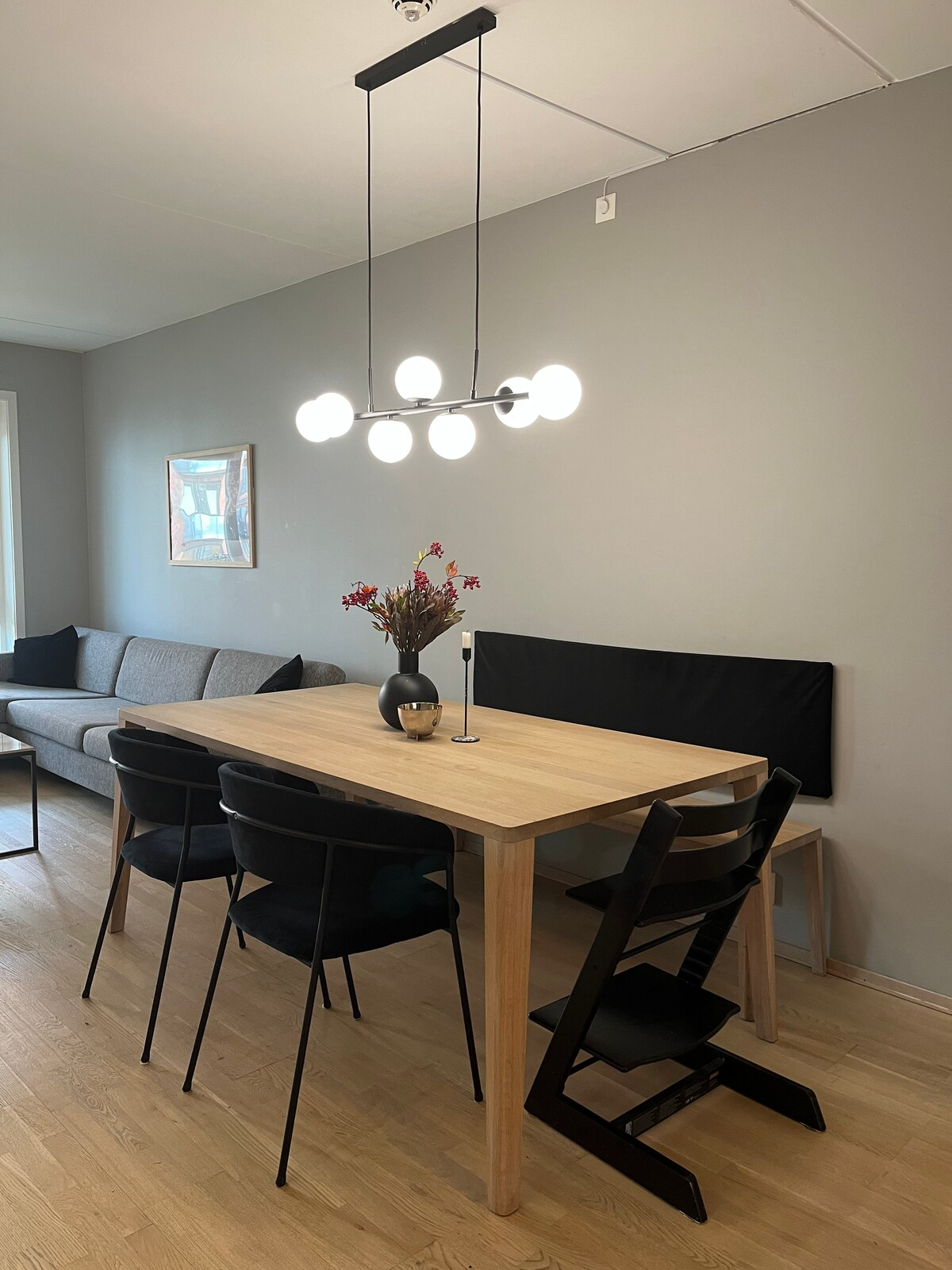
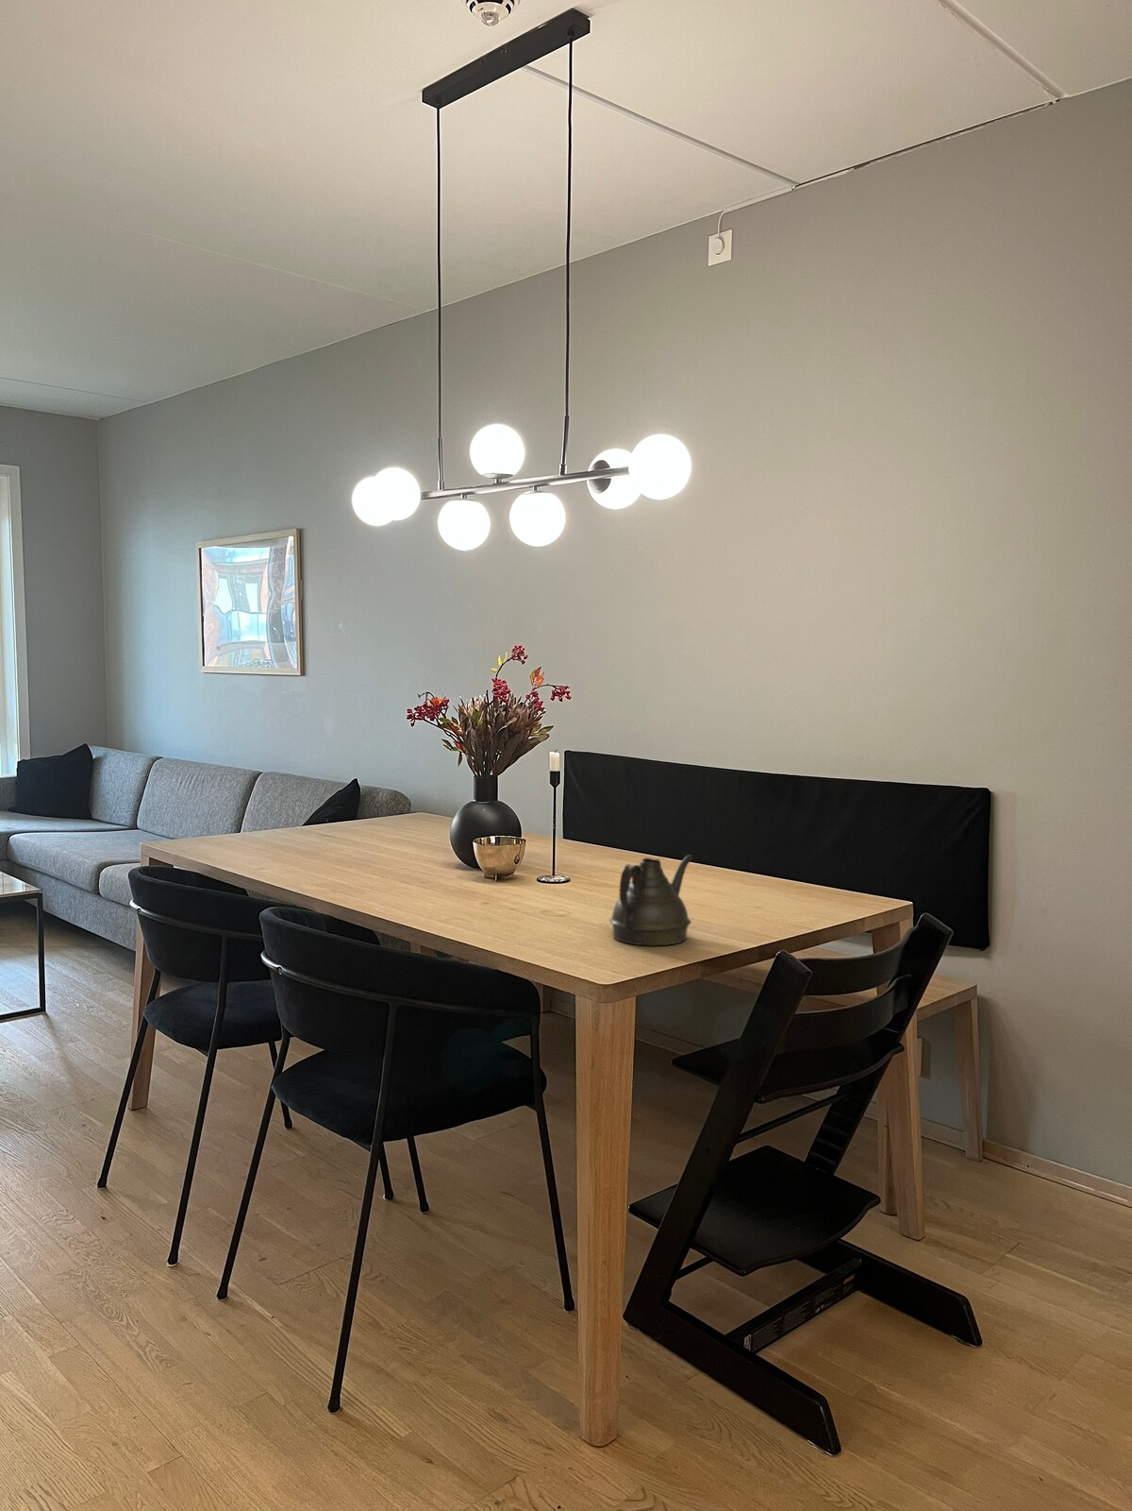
+ teapot [609,854,693,947]
